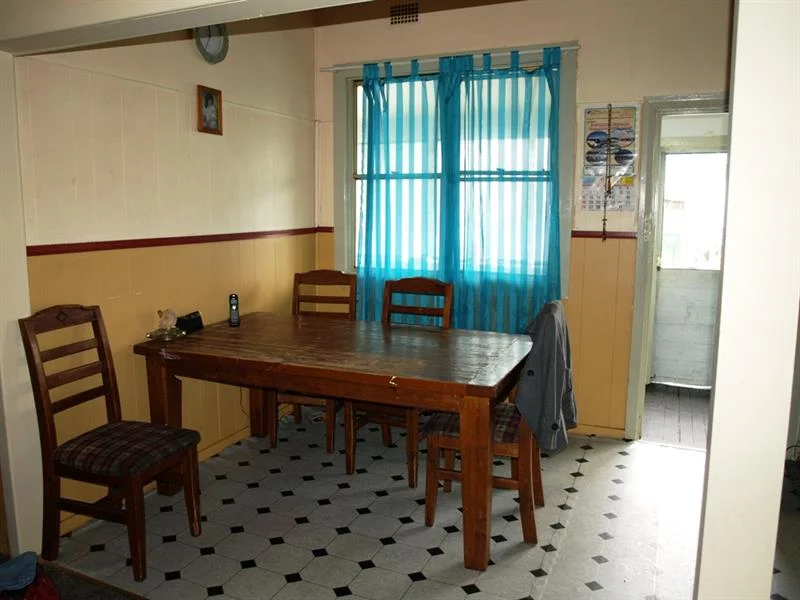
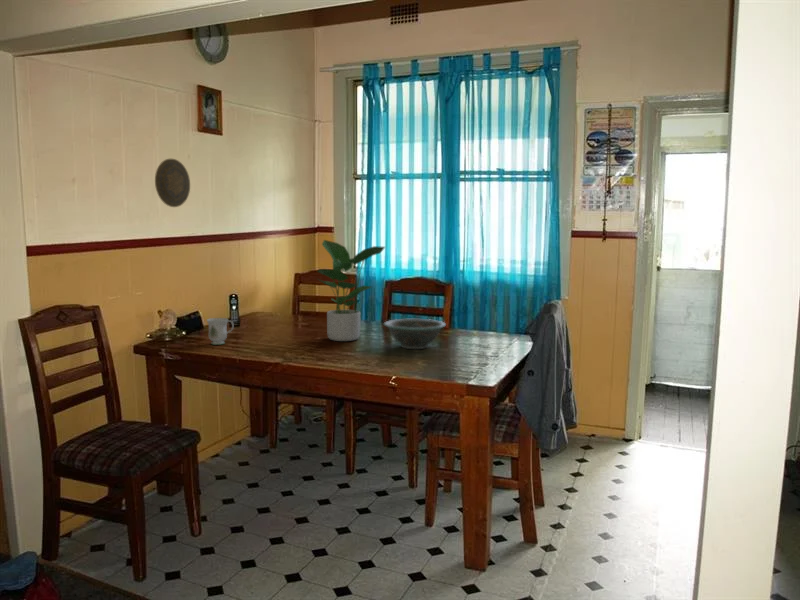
+ potted plant [316,239,386,342]
+ decorative bowl [383,318,447,350]
+ decorative plate [154,158,191,208]
+ mug [206,317,235,346]
